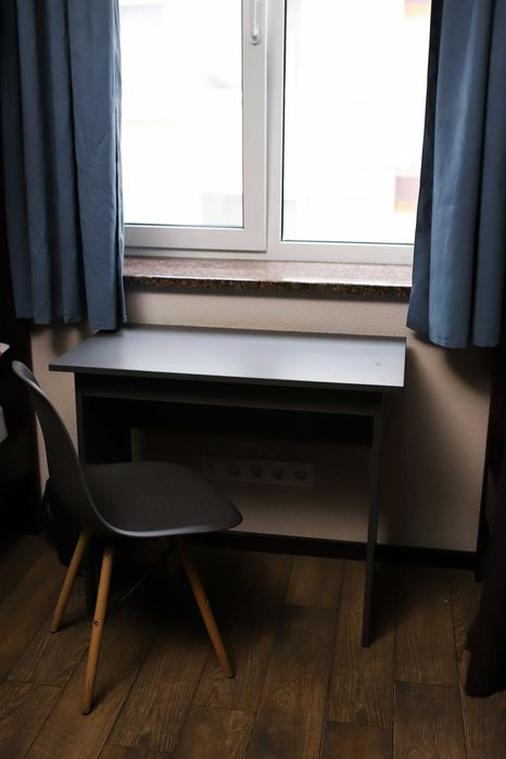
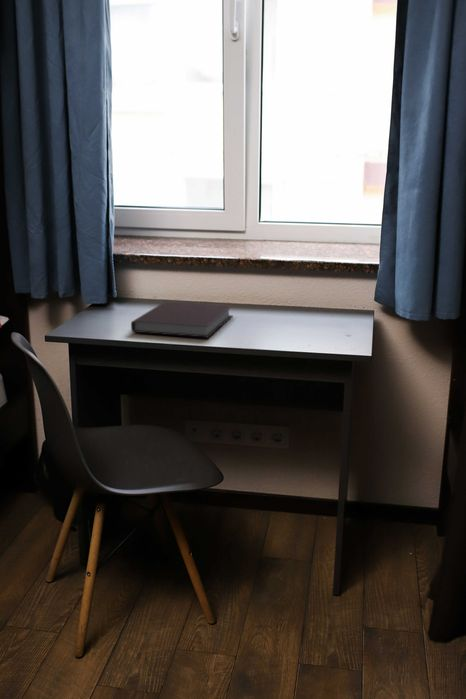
+ notebook [130,300,234,339]
